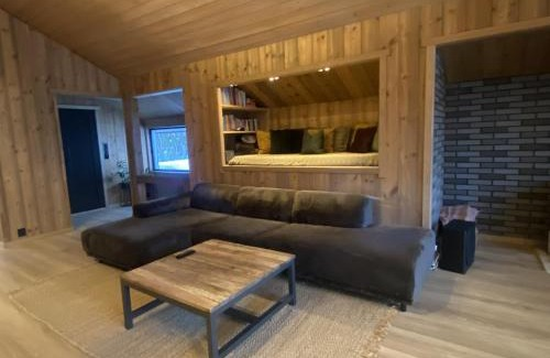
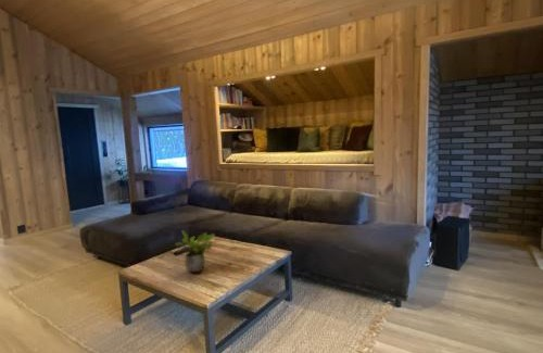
+ potted plant [175,229,217,273]
